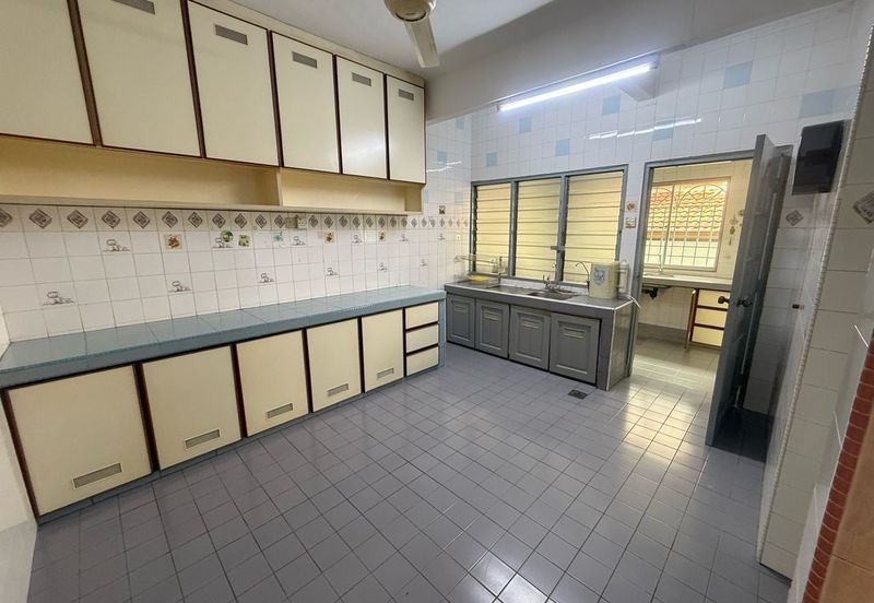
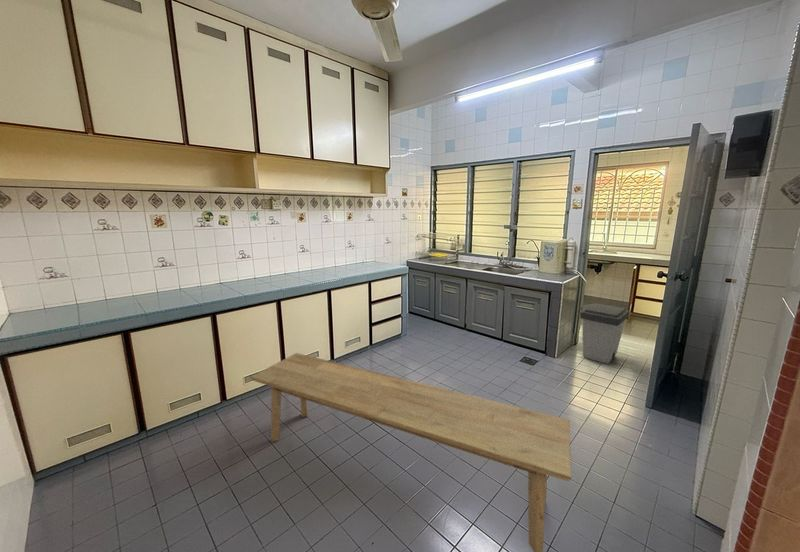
+ bench [250,352,572,552]
+ trash can [579,302,630,365]
